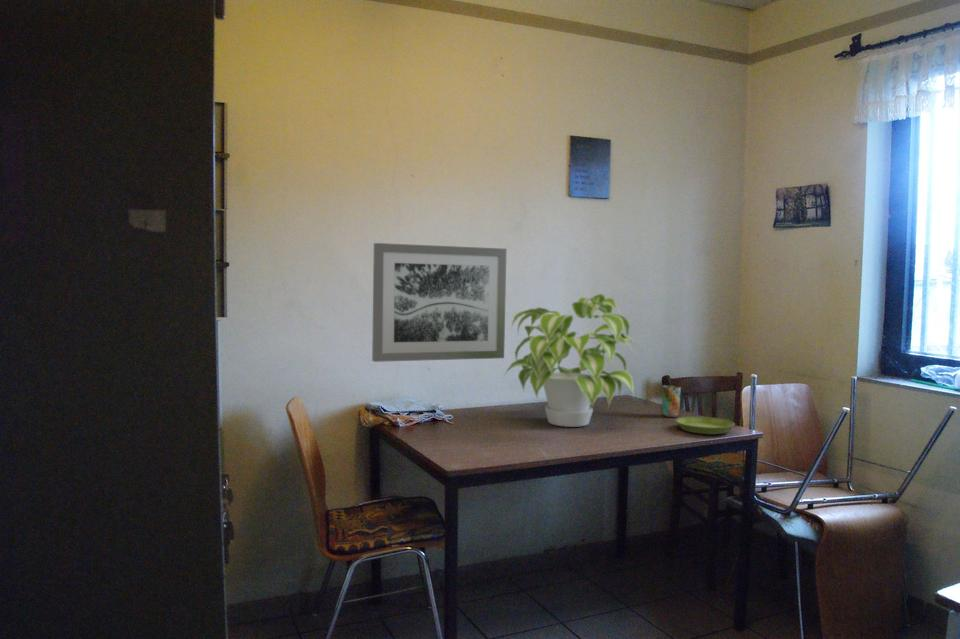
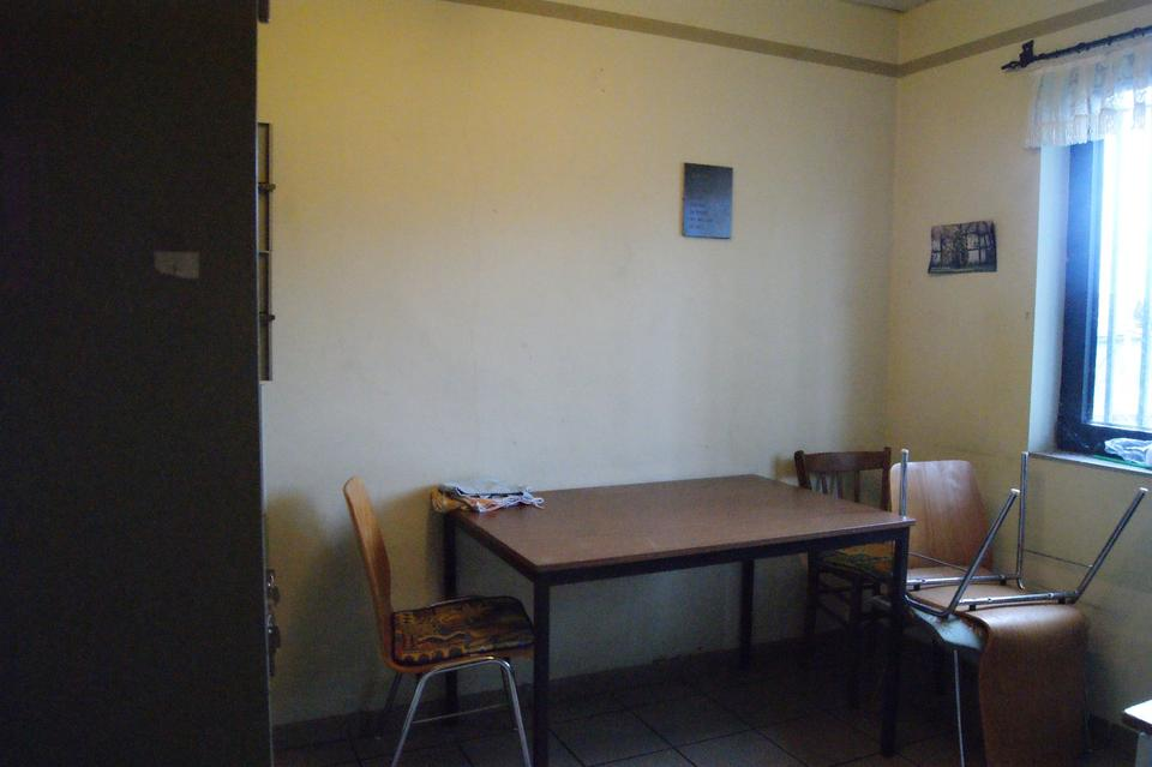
- plant [503,293,641,428]
- cup [661,384,682,418]
- saucer [675,416,735,435]
- wall art [371,242,508,363]
